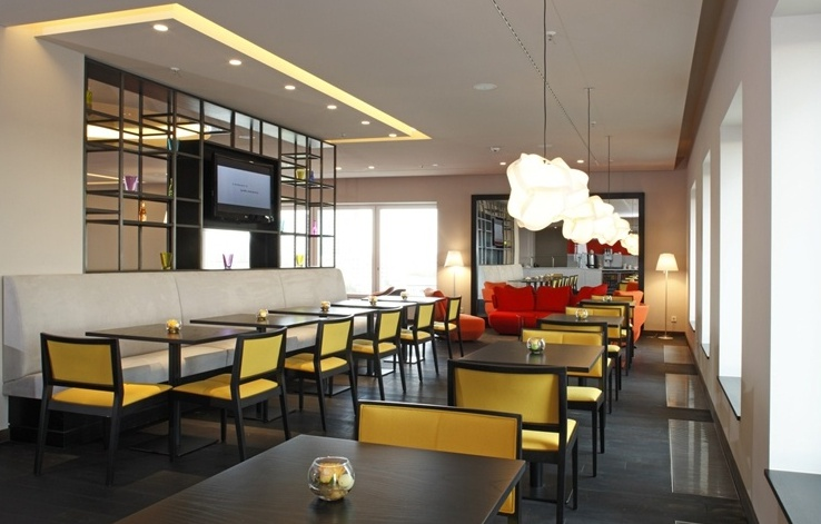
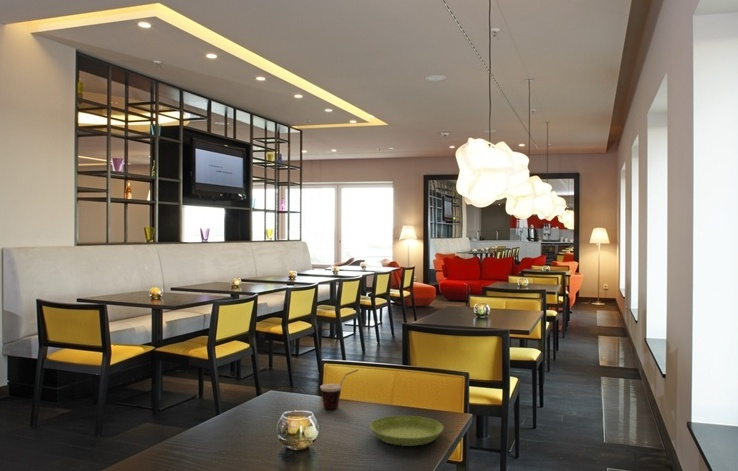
+ cup [319,369,359,410]
+ saucer [369,415,444,447]
